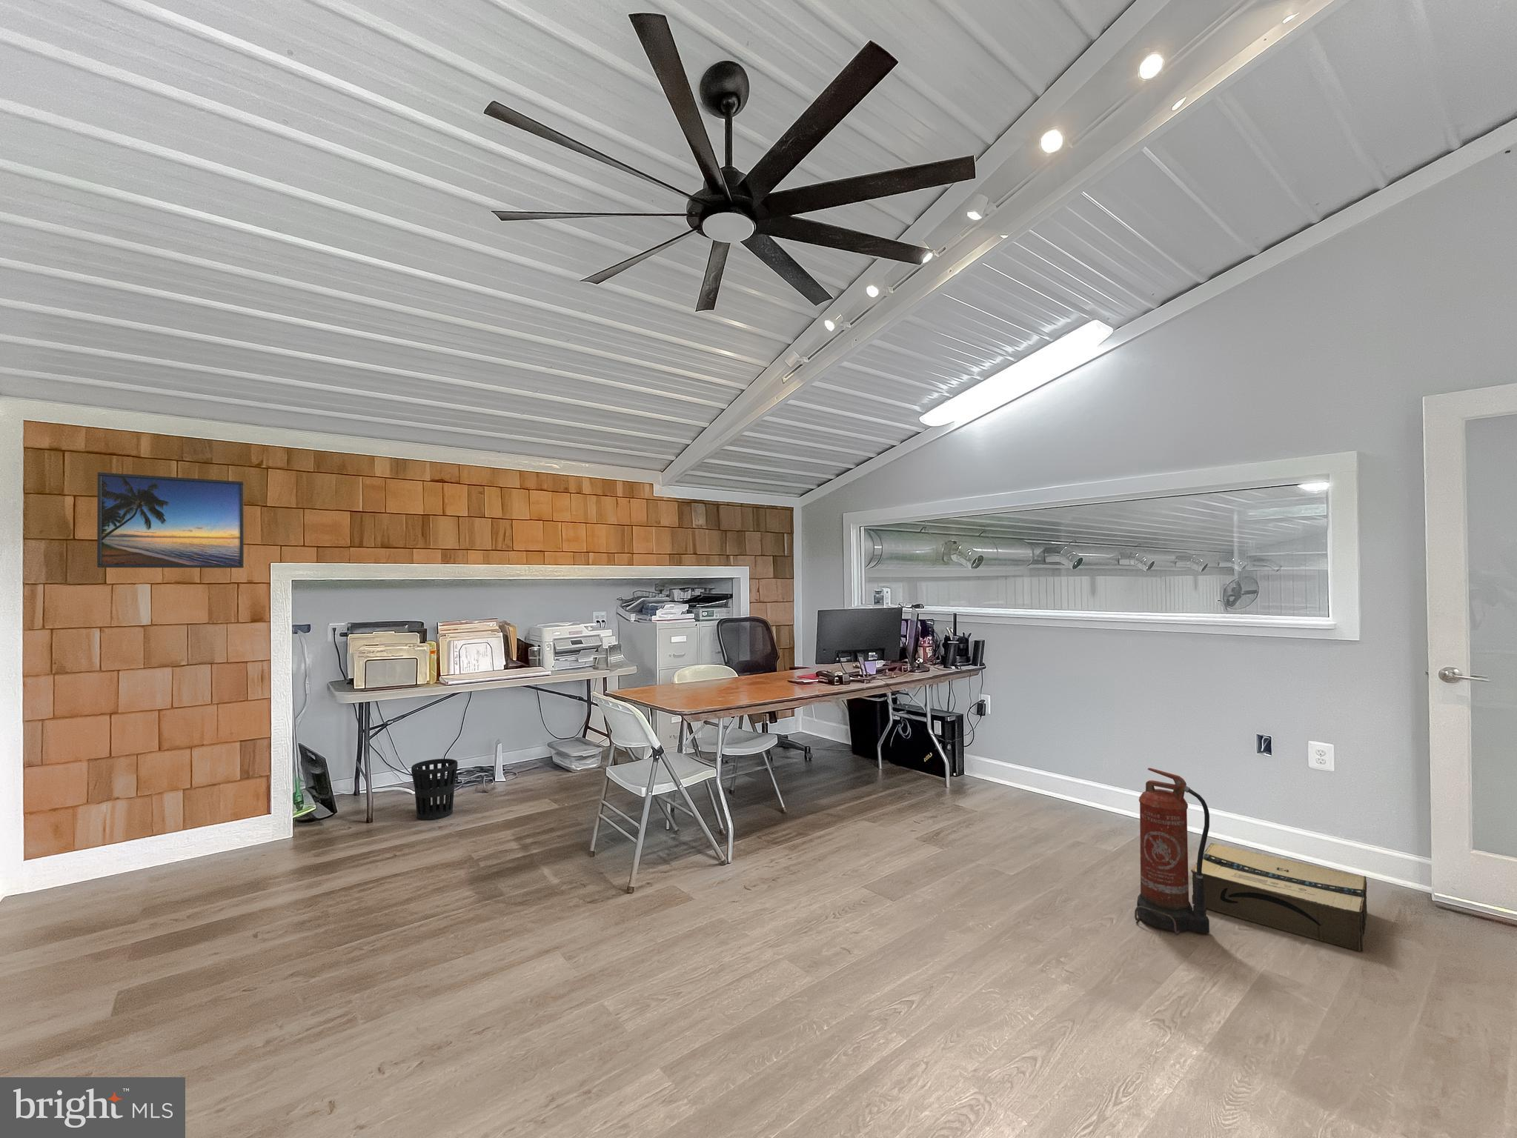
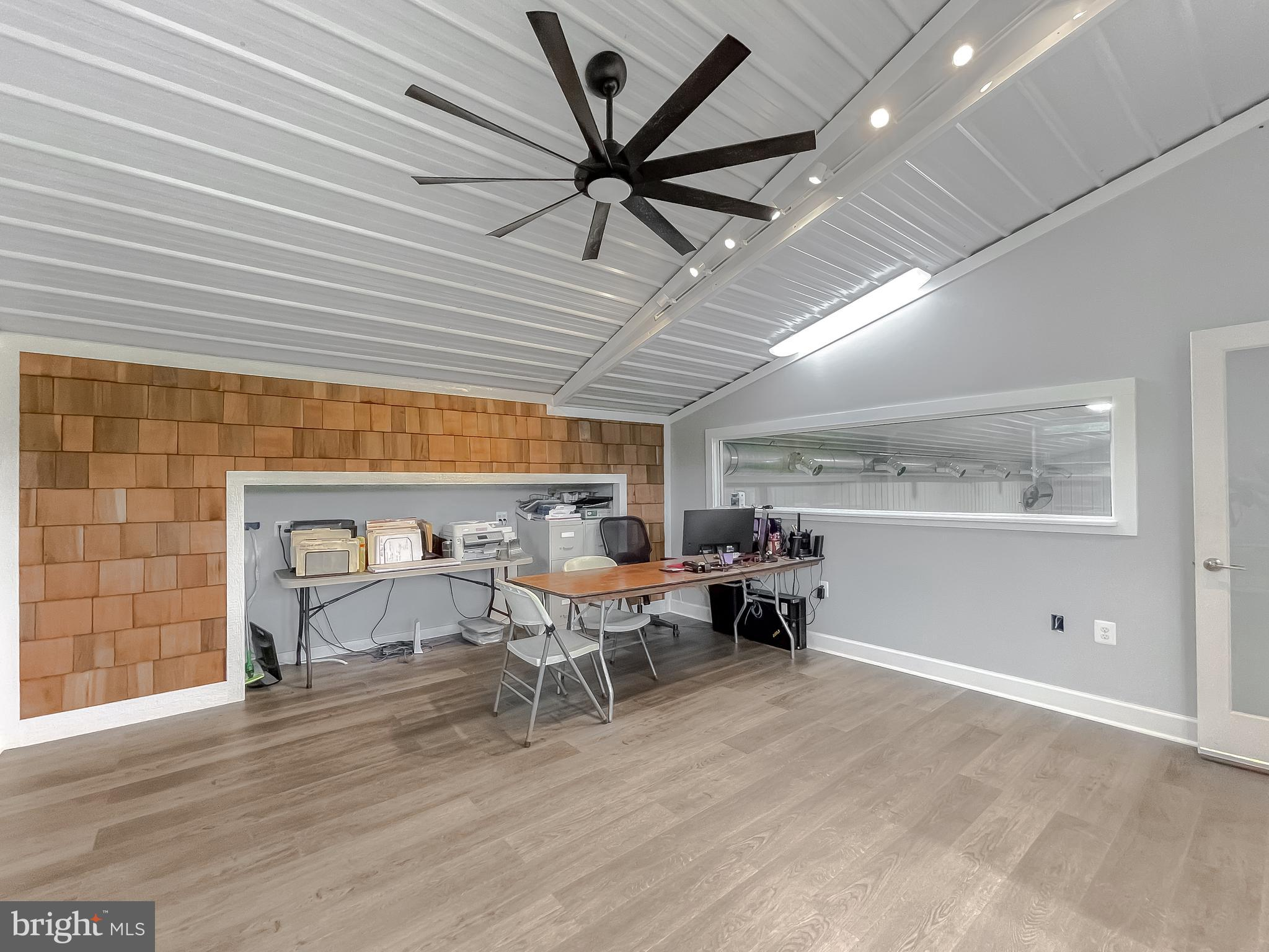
- wastebasket [410,758,459,821]
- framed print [97,472,245,569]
- cardboard box [1191,843,1368,952]
- fire extinguisher [1133,766,1210,935]
